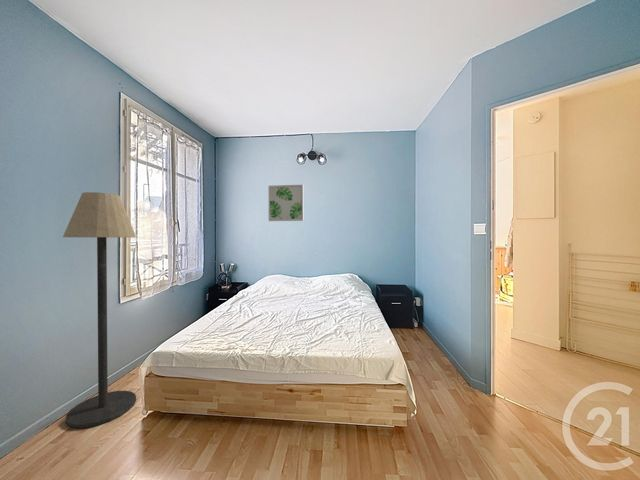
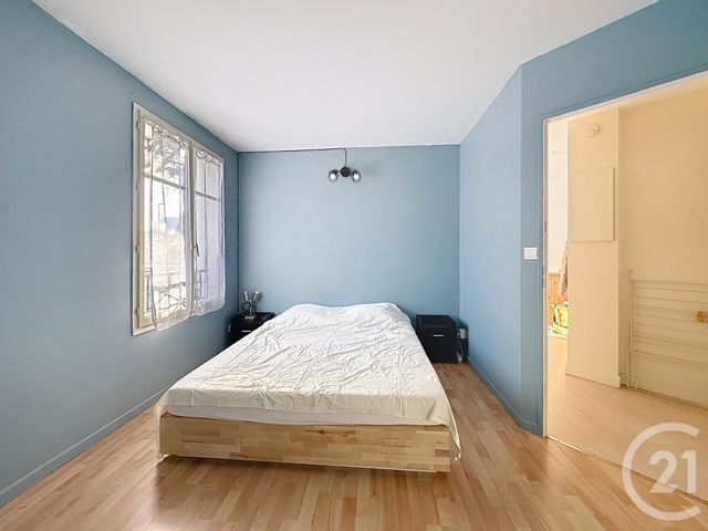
- floor lamp [62,191,137,429]
- wall art [268,184,305,222]
